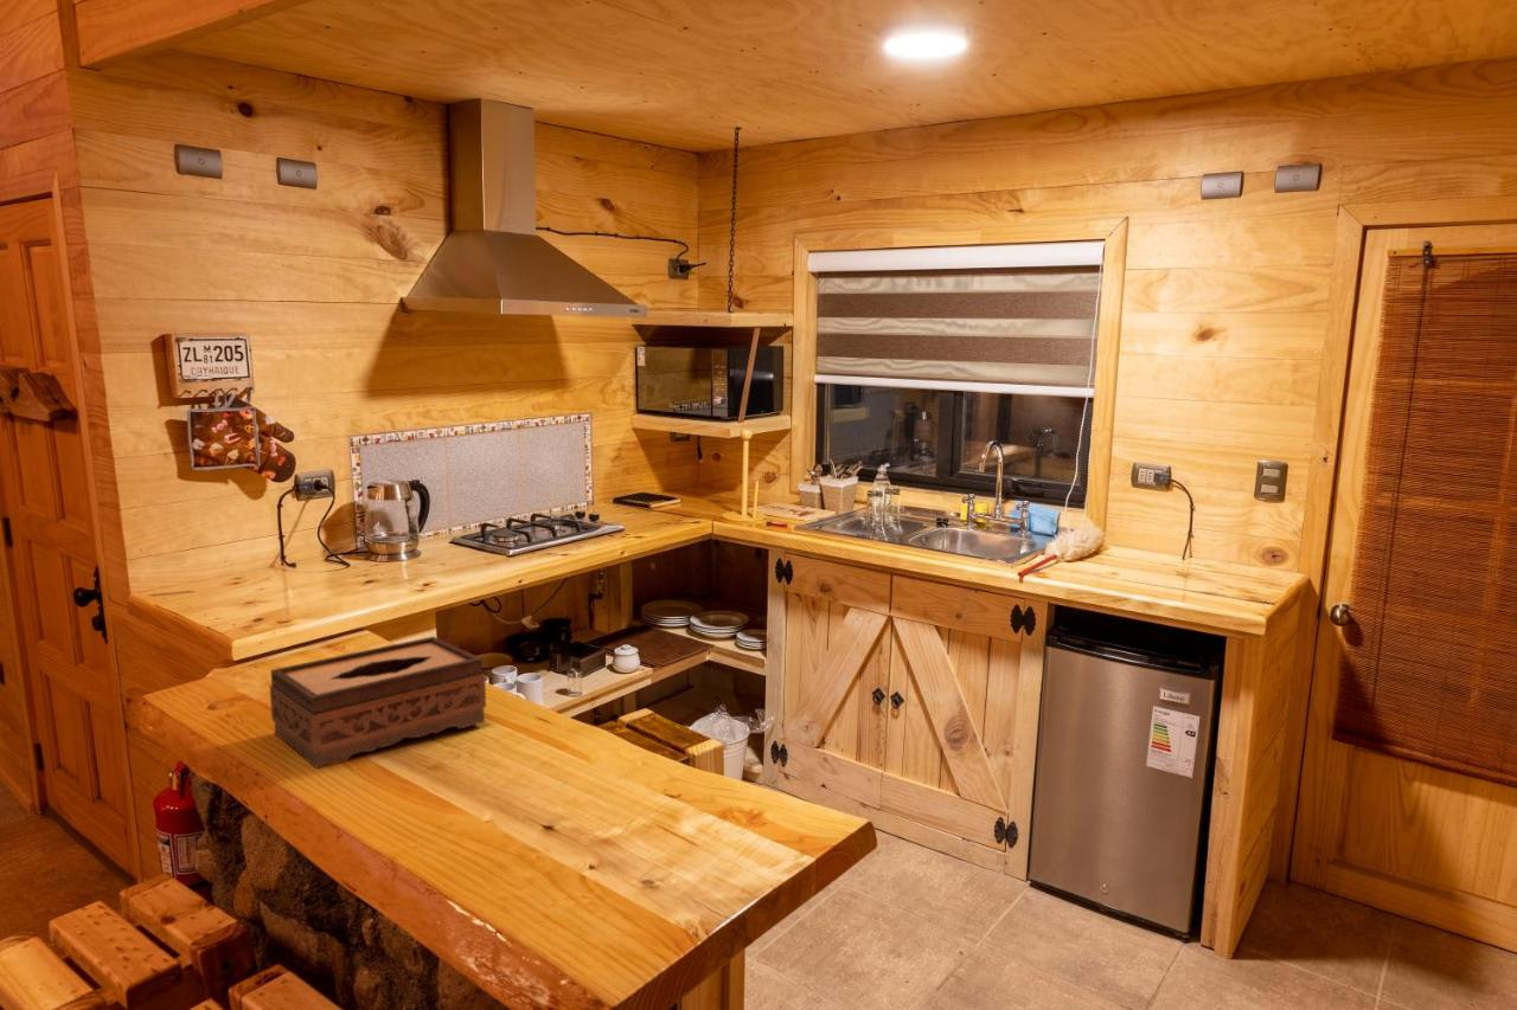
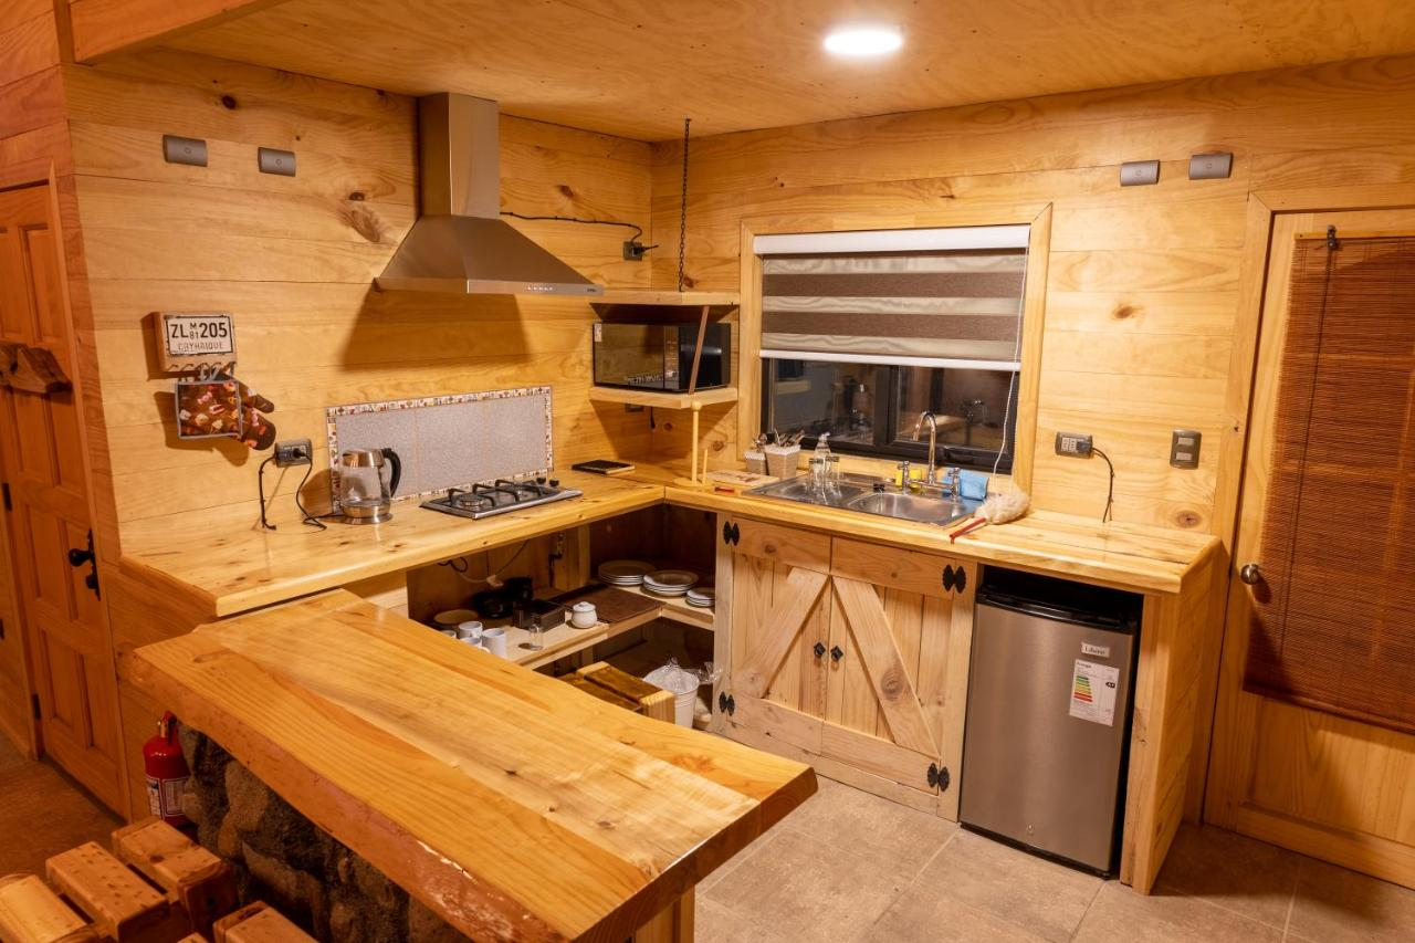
- tissue box [268,636,487,768]
